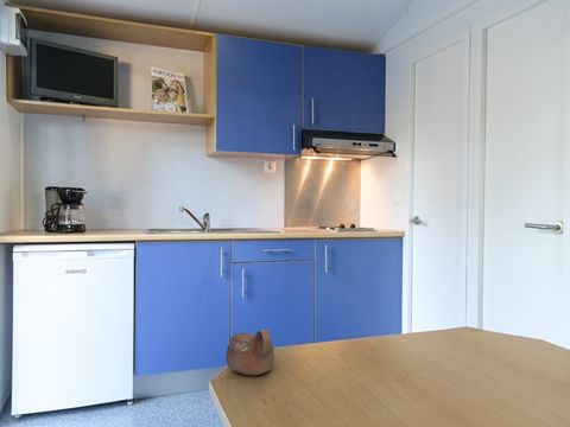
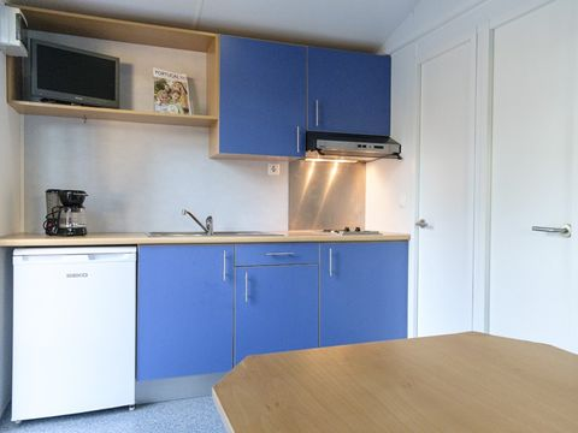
- cup [224,329,276,376]
